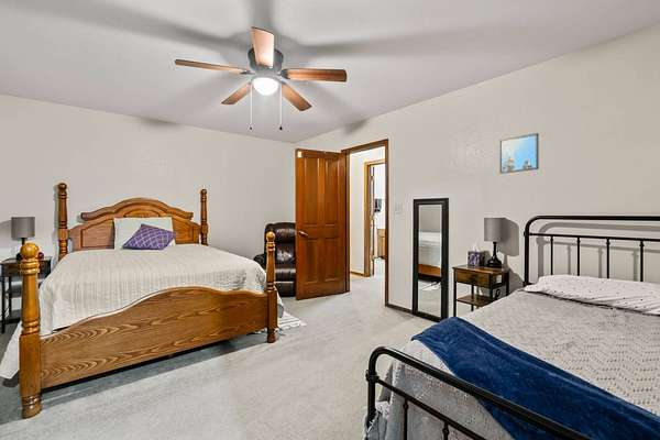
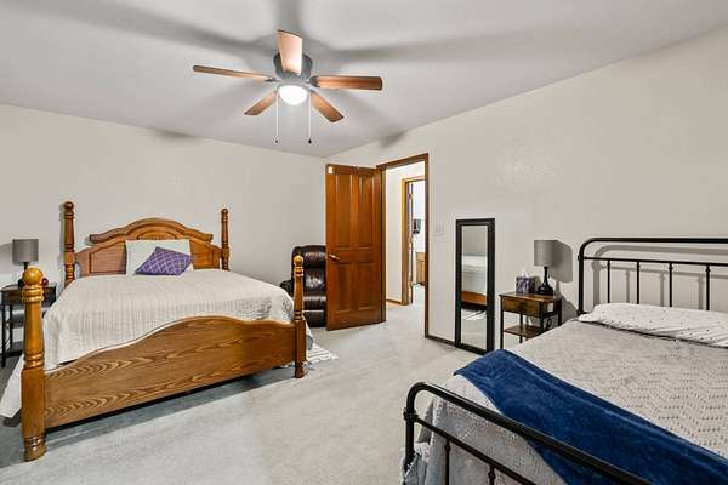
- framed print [498,132,540,175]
